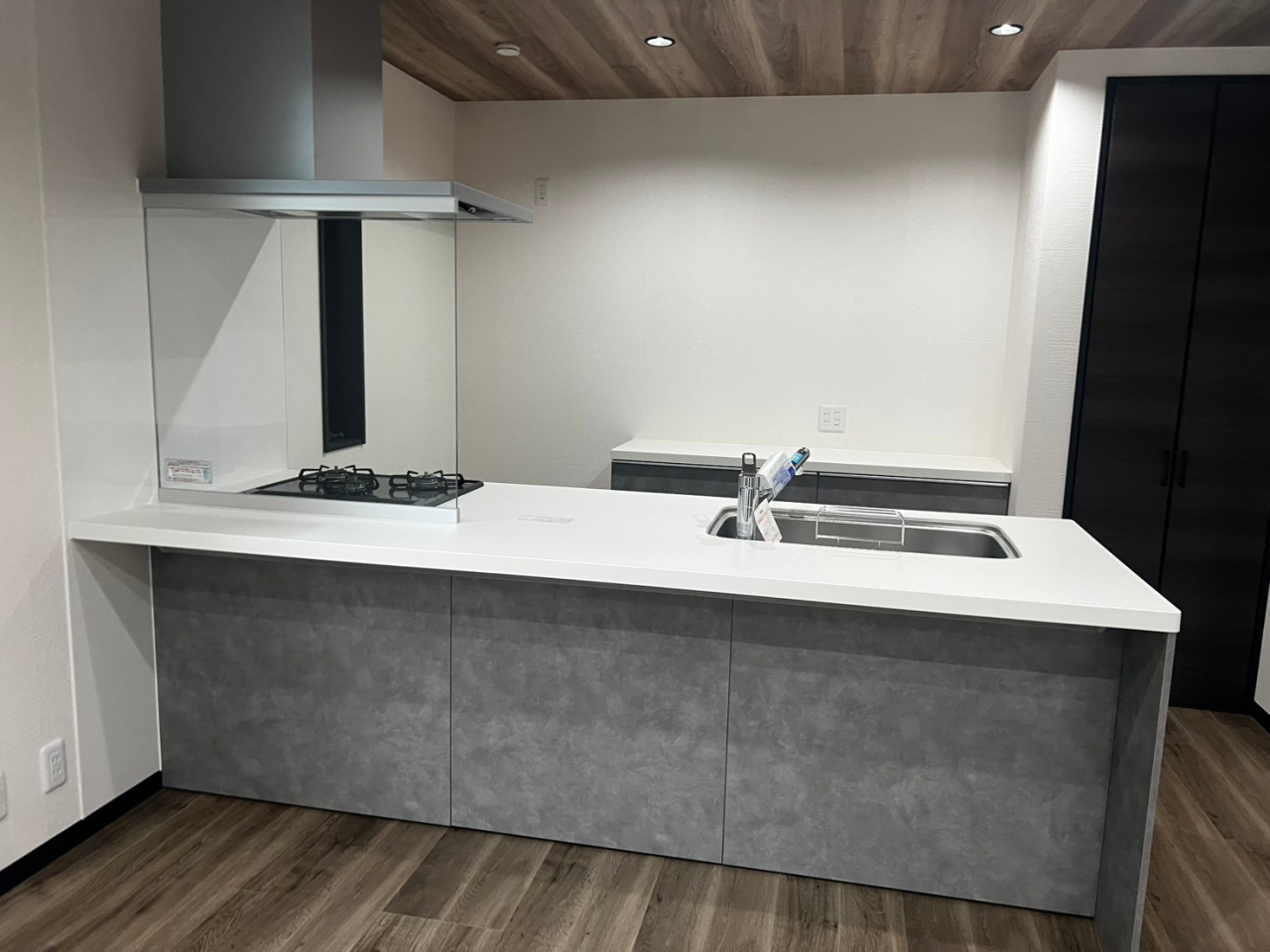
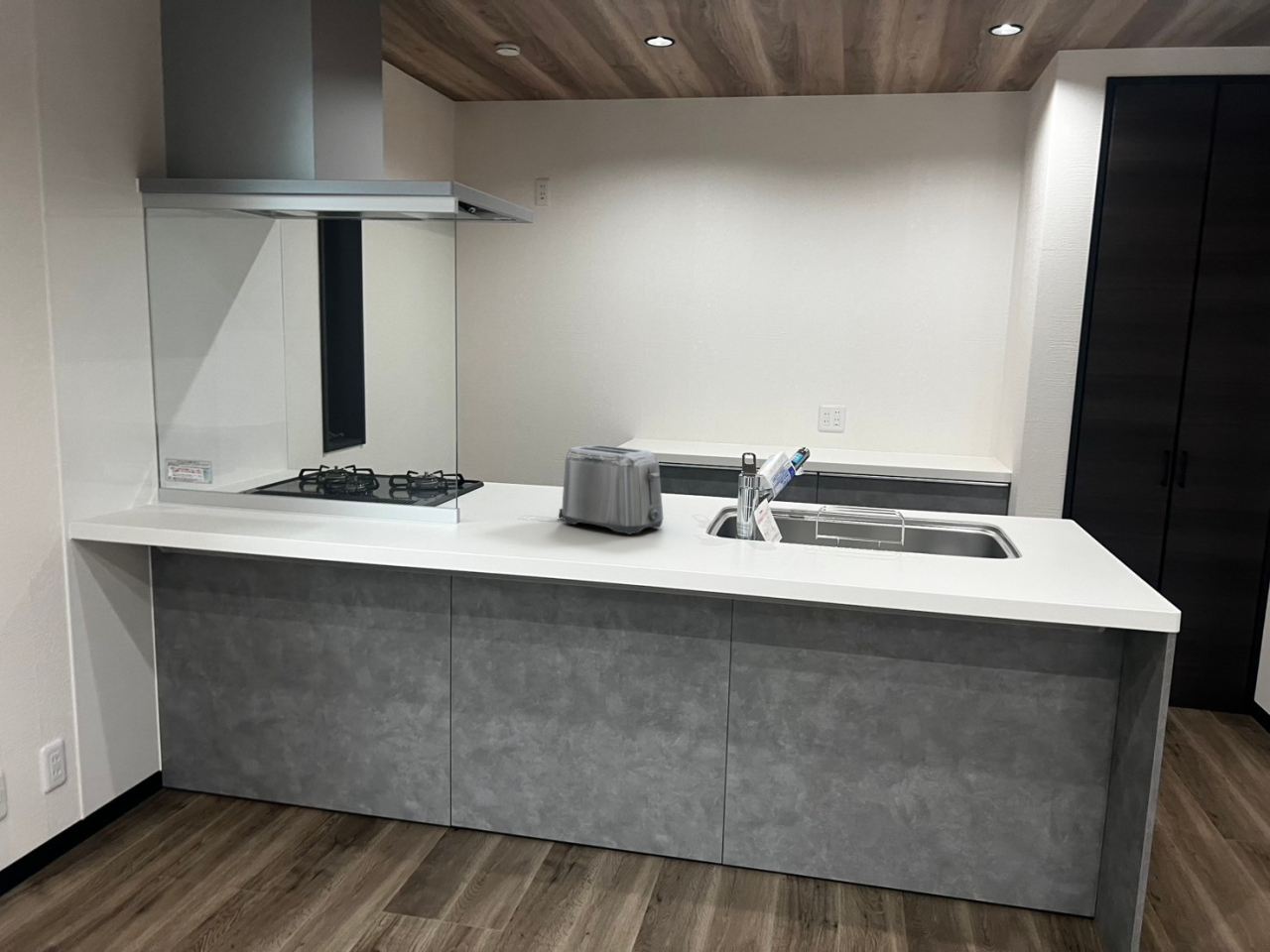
+ toaster [558,444,665,535]
